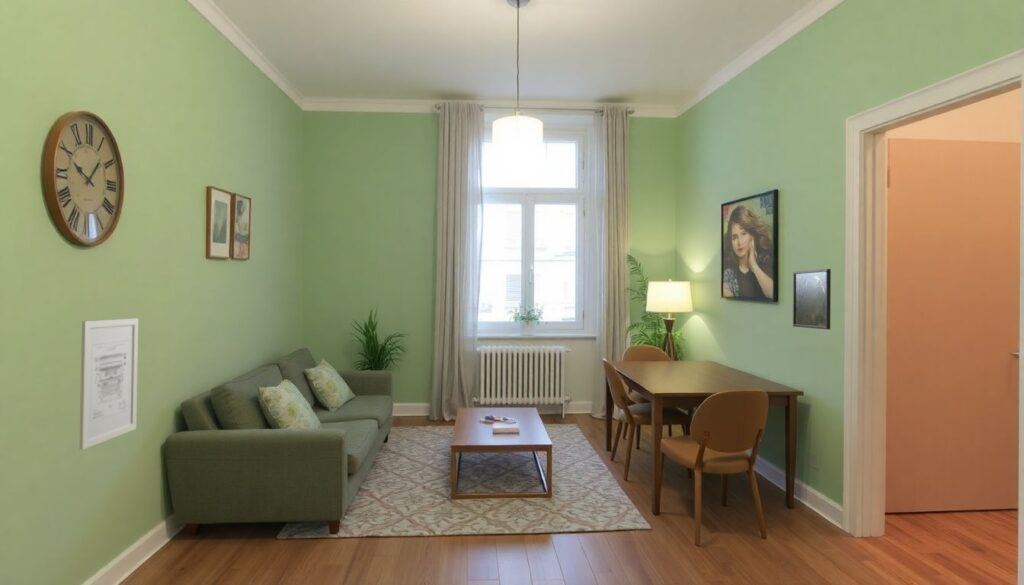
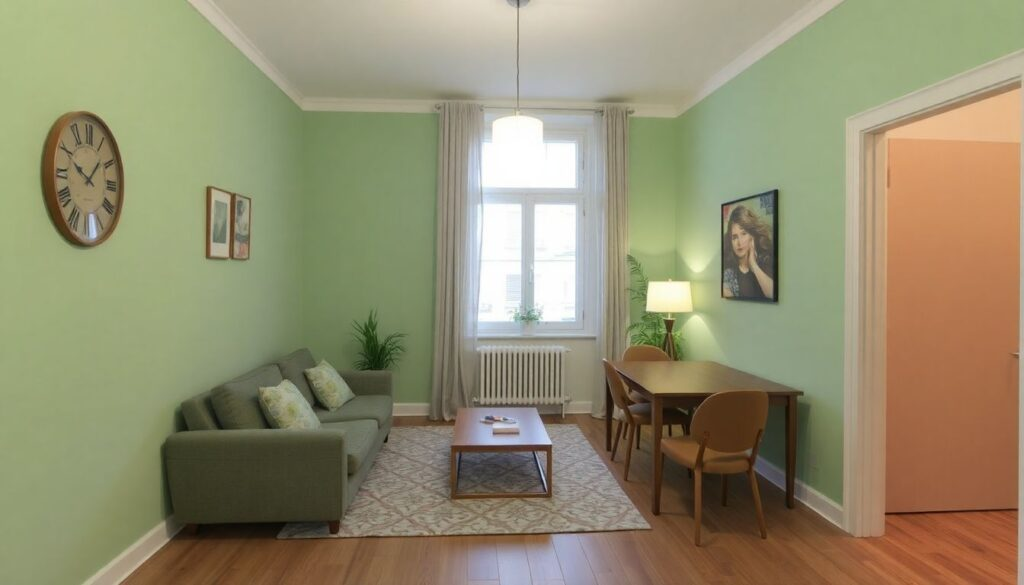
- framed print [792,268,832,330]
- wall art [79,317,139,451]
